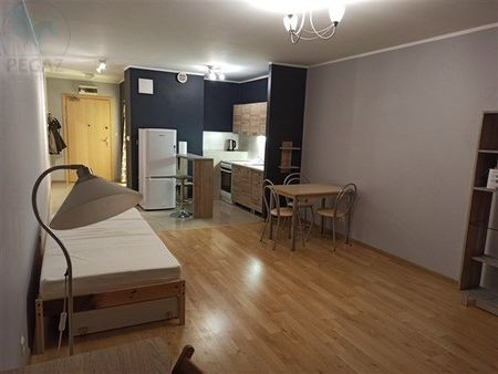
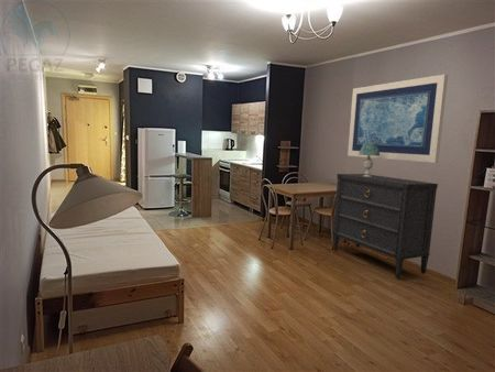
+ wall art [346,74,449,164]
+ dresser [332,173,439,280]
+ table lamp [359,143,380,177]
